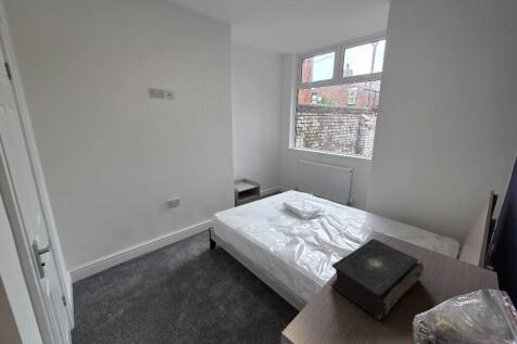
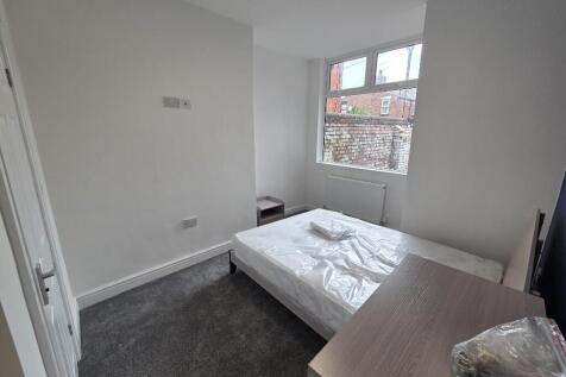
- book [329,238,425,321]
